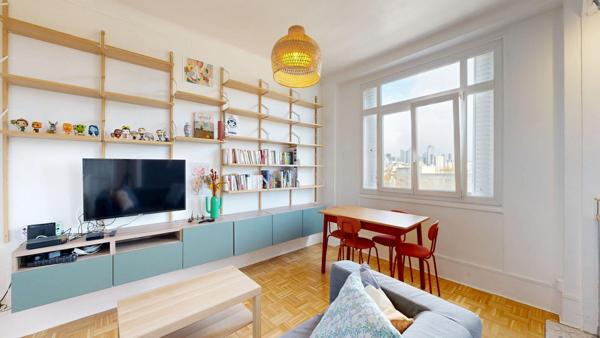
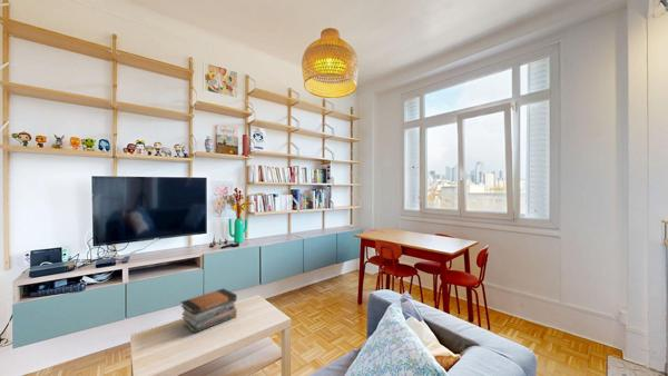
+ book stack [179,287,238,335]
